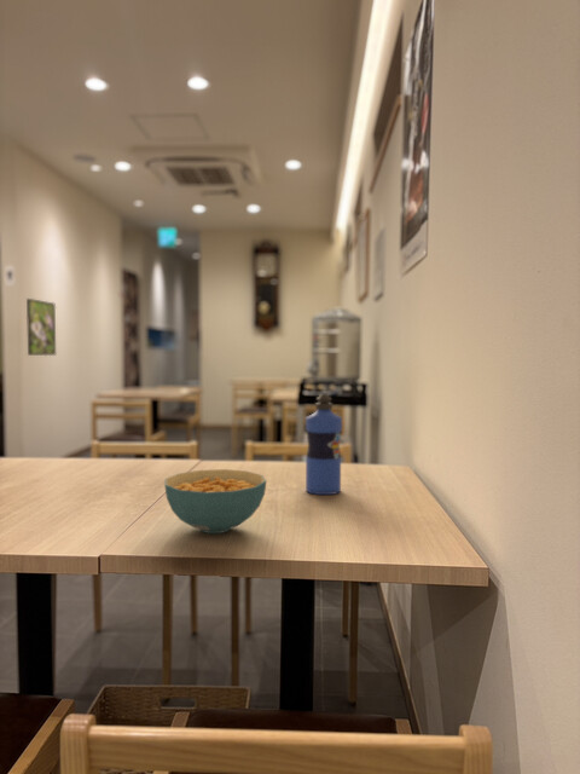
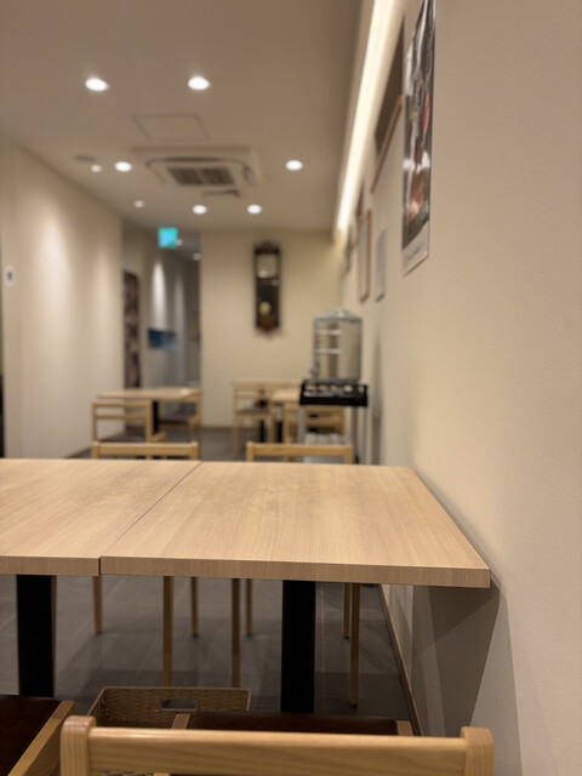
- cereal bowl [163,468,267,535]
- water bottle [304,393,343,496]
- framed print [25,298,57,357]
